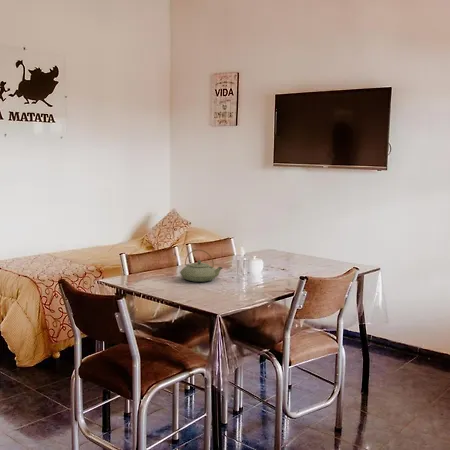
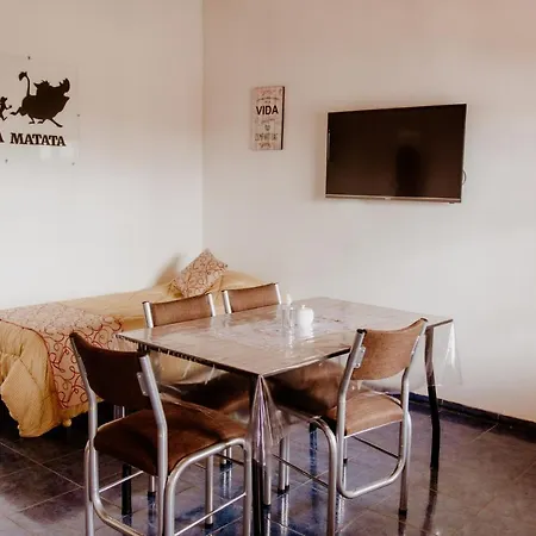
- teapot [179,249,224,283]
